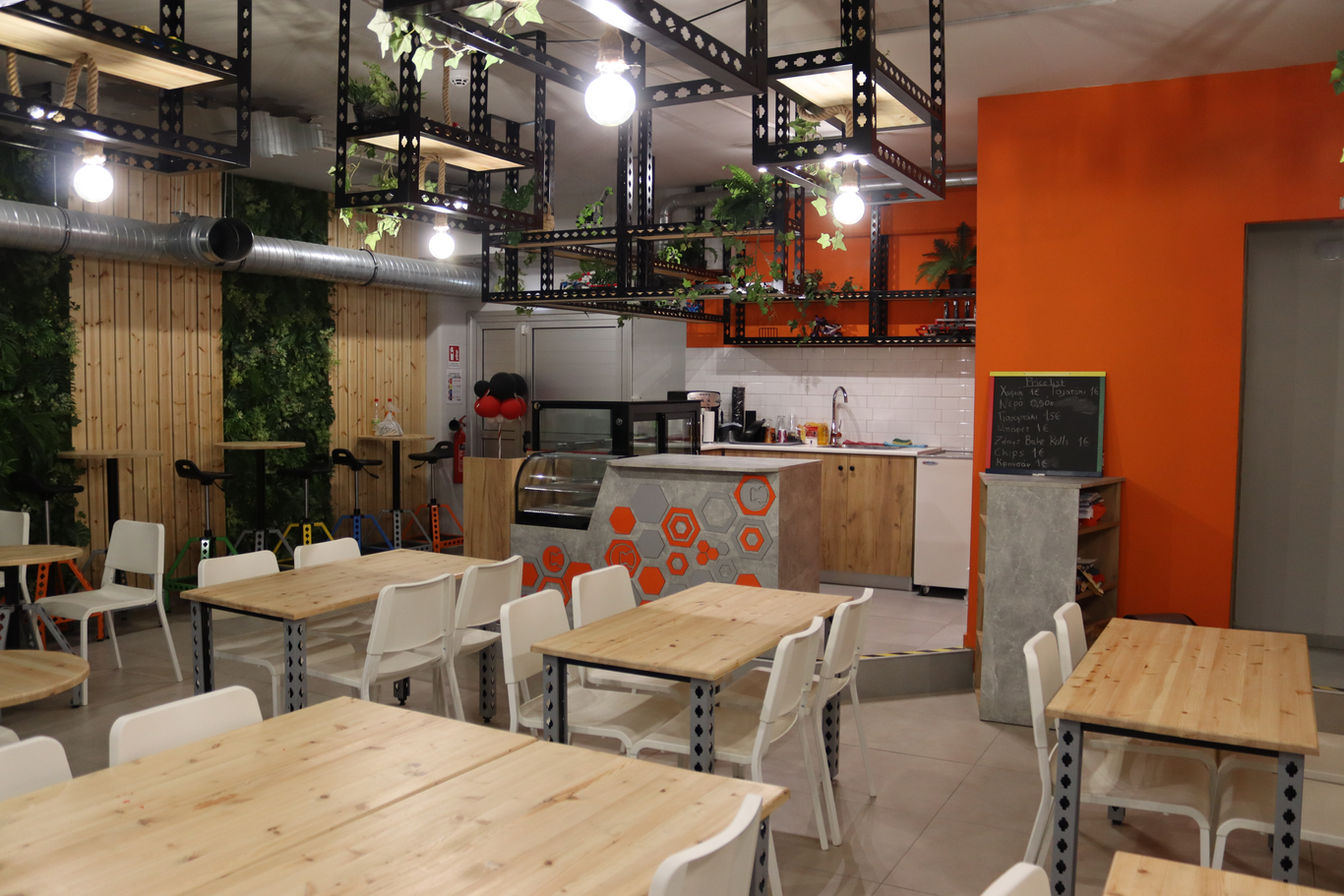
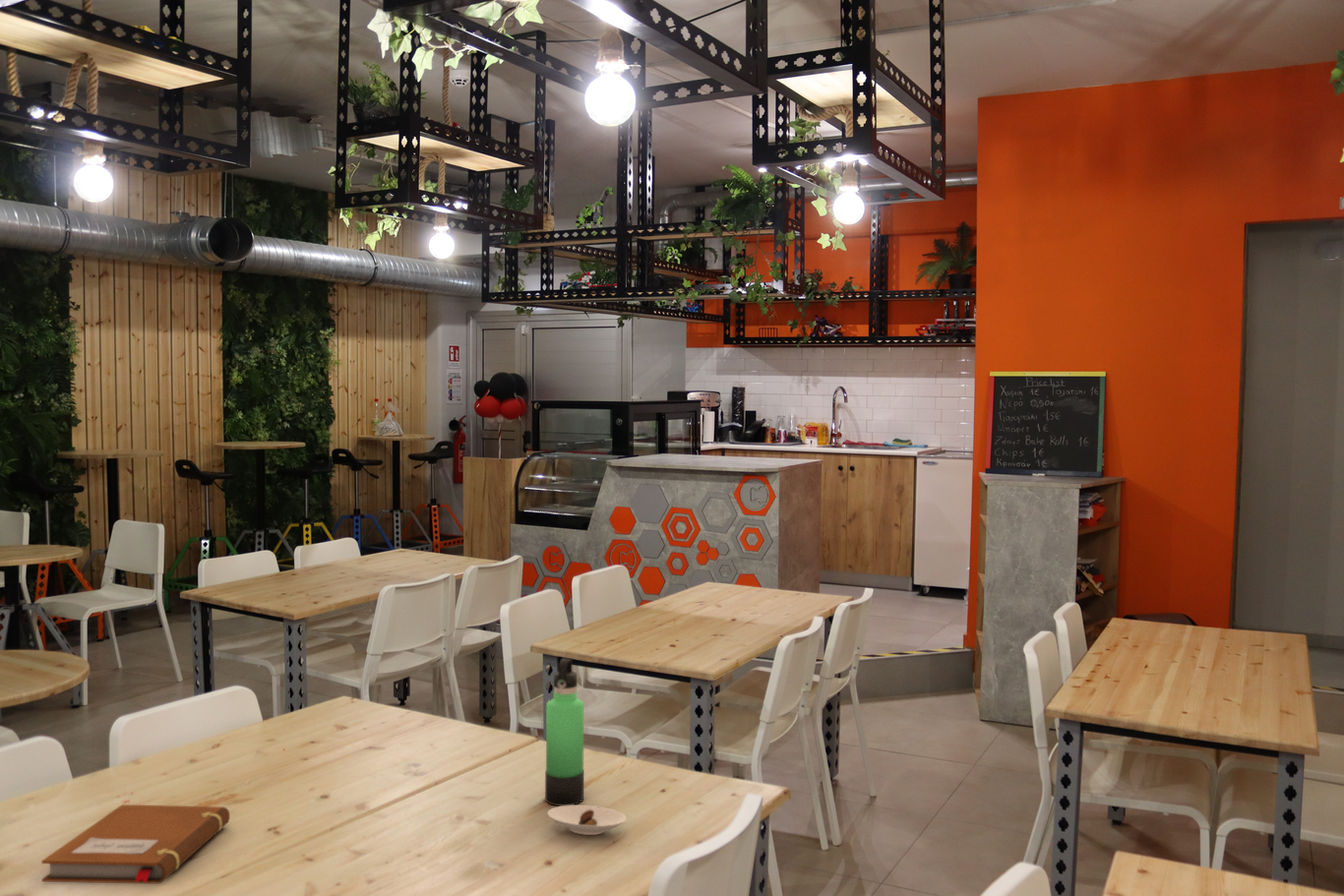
+ saucer [547,804,627,836]
+ notebook [41,804,231,885]
+ thermos bottle [544,658,585,807]
